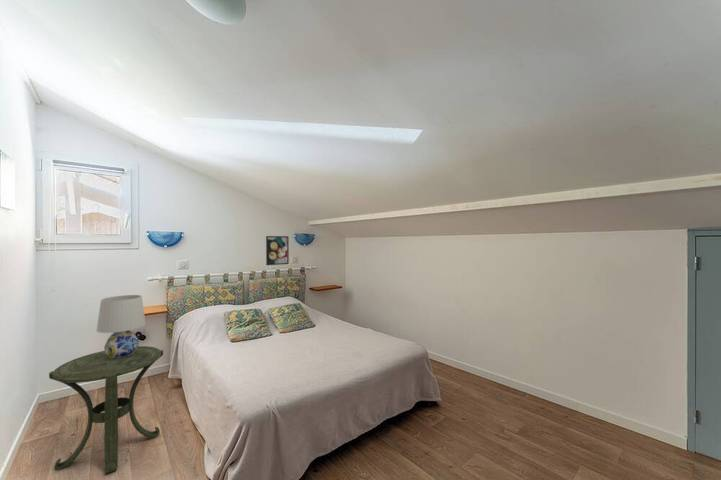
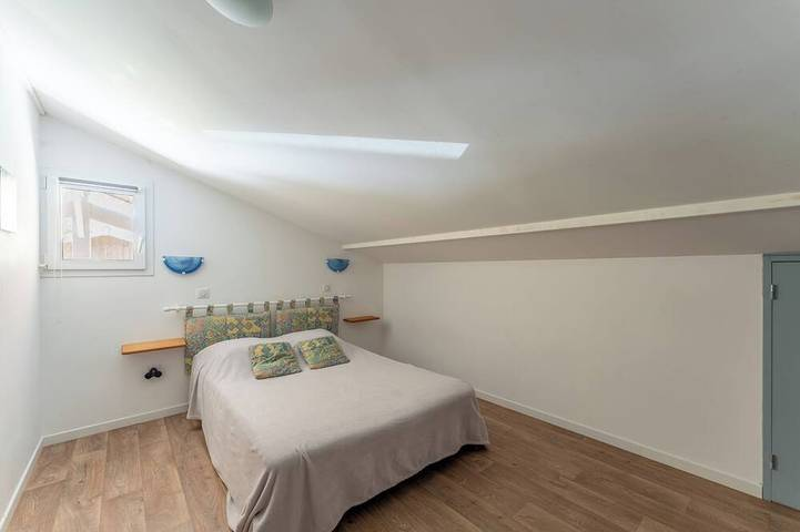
- side table [48,345,164,475]
- table lamp [96,294,147,358]
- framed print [265,235,290,266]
